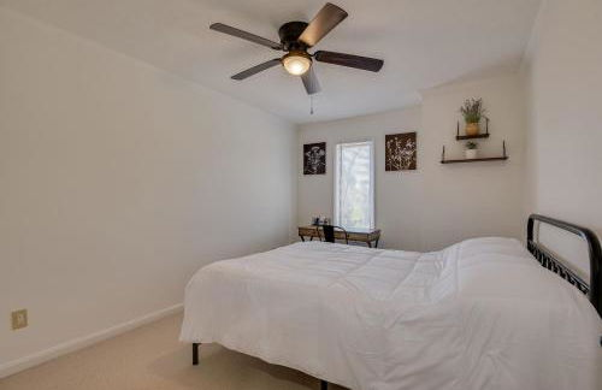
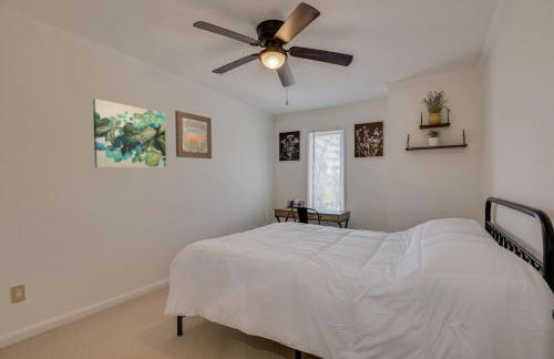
+ wall art [92,98,167,170]
+ wall art [174,110,213,160]
